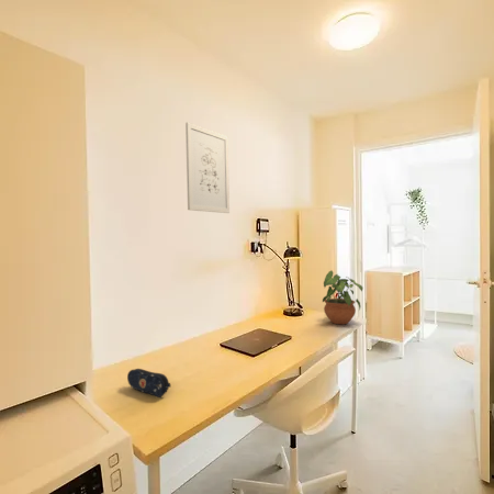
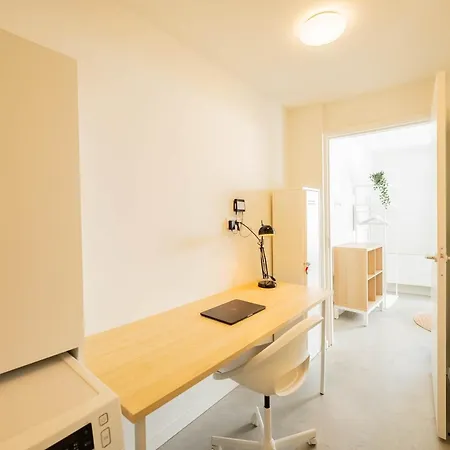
- pencil case [126,368,171,398]
- potted plant [322,270,364,325]
- wall art [184,121,231,214]
